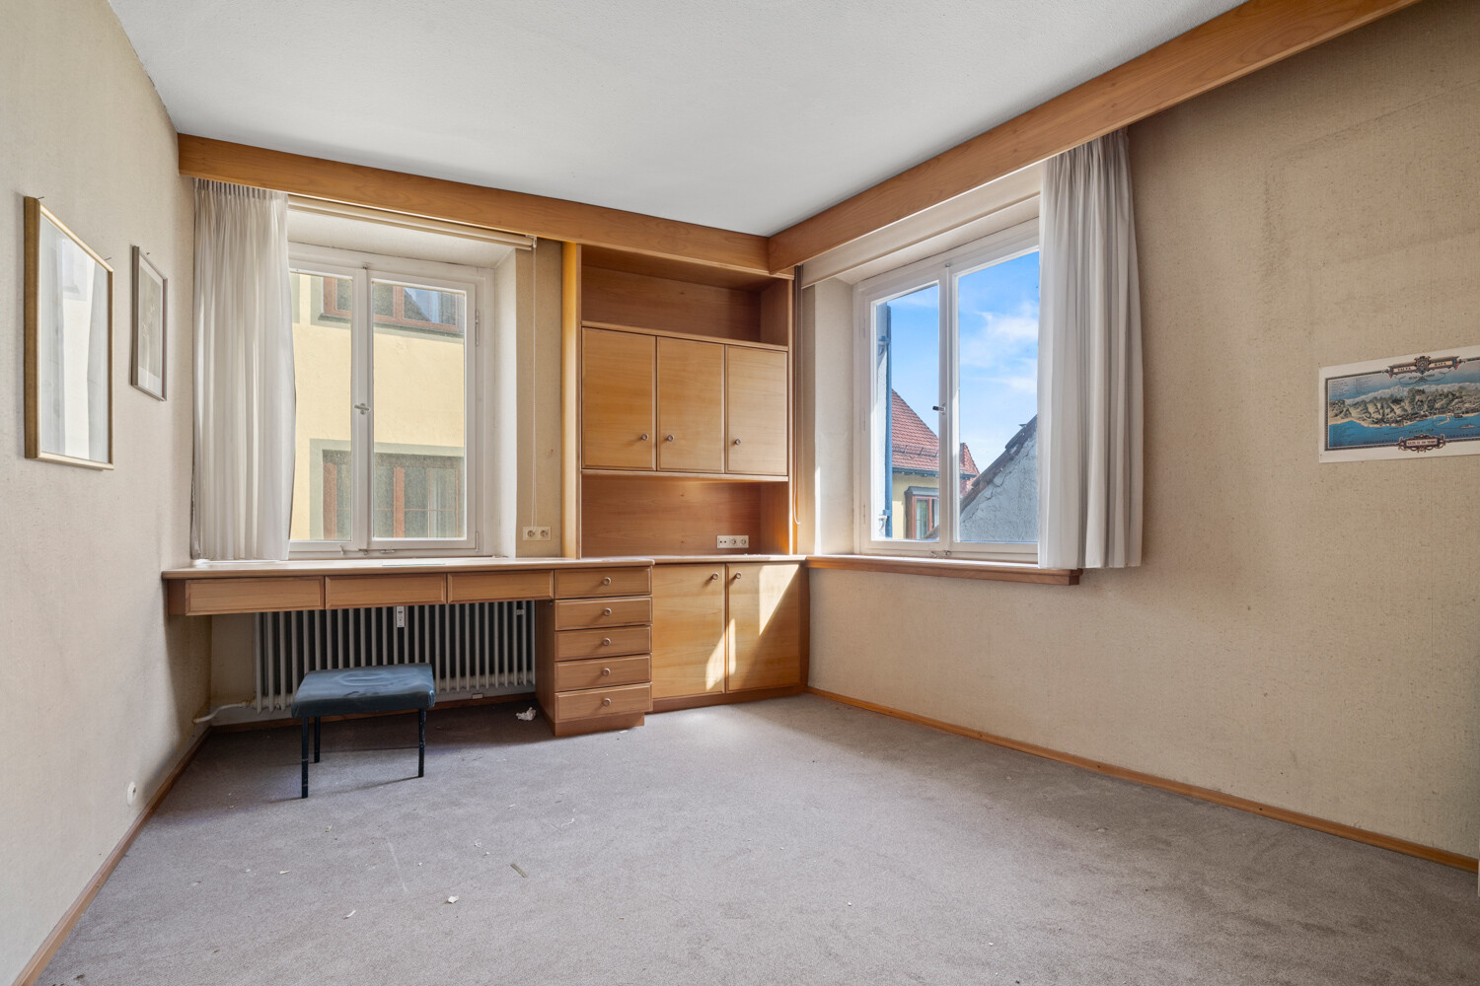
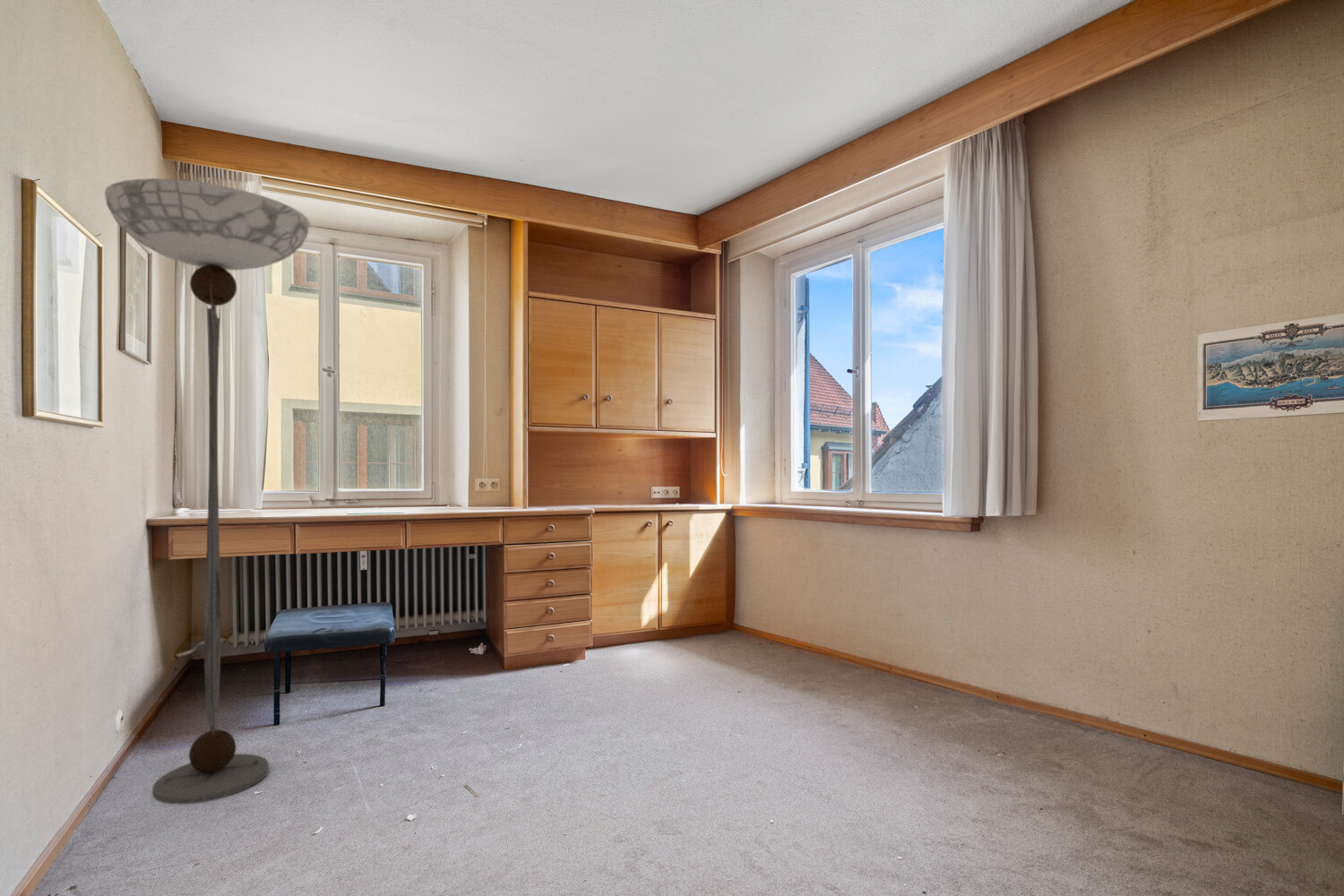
+ floor lamp [104,177,311,805]
